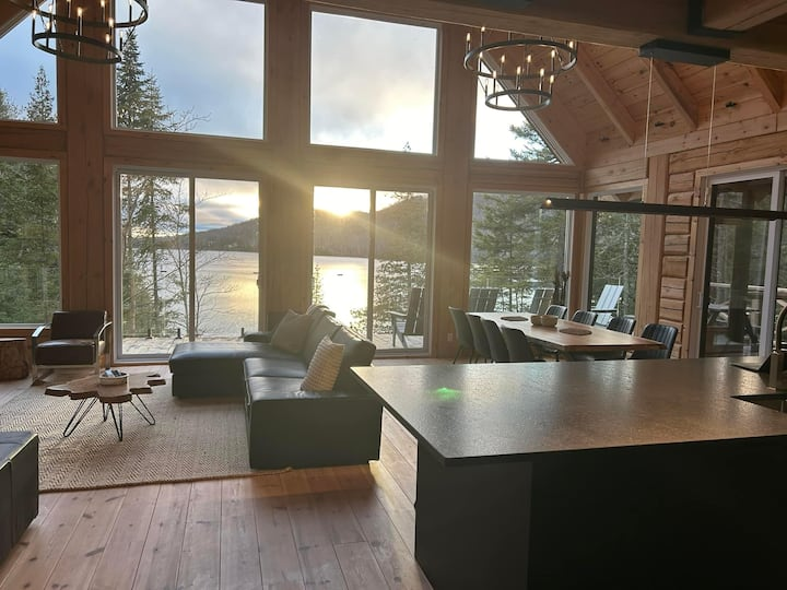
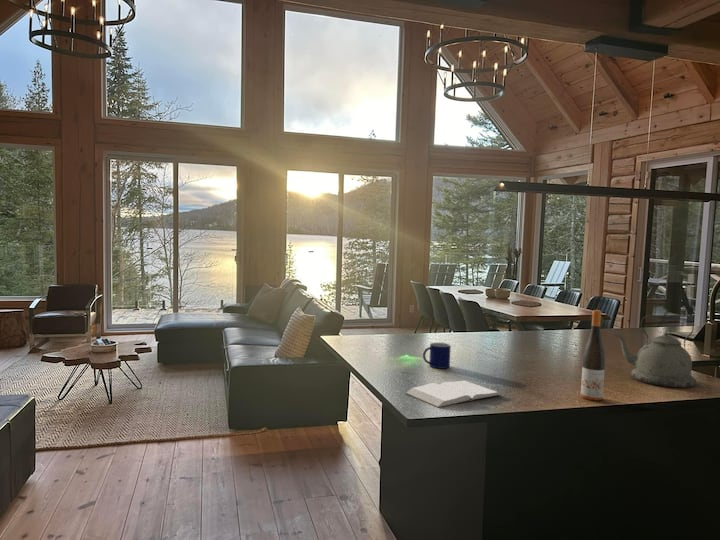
+ mug [422,342,452,369]
+ kettle [613,315,697,389]
+ wine bottle [580,309,606,402]
+ book [405,380,502,408]
